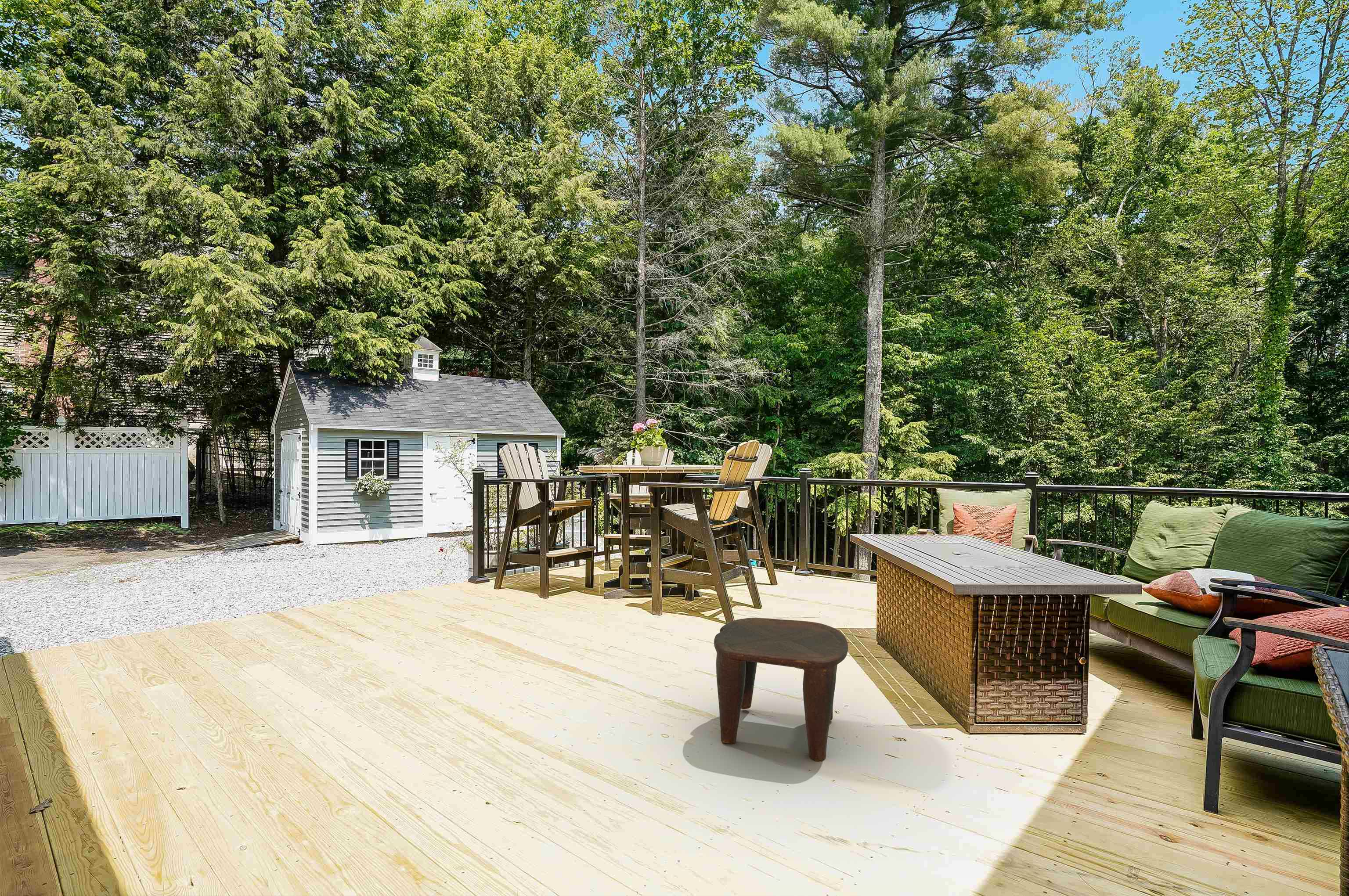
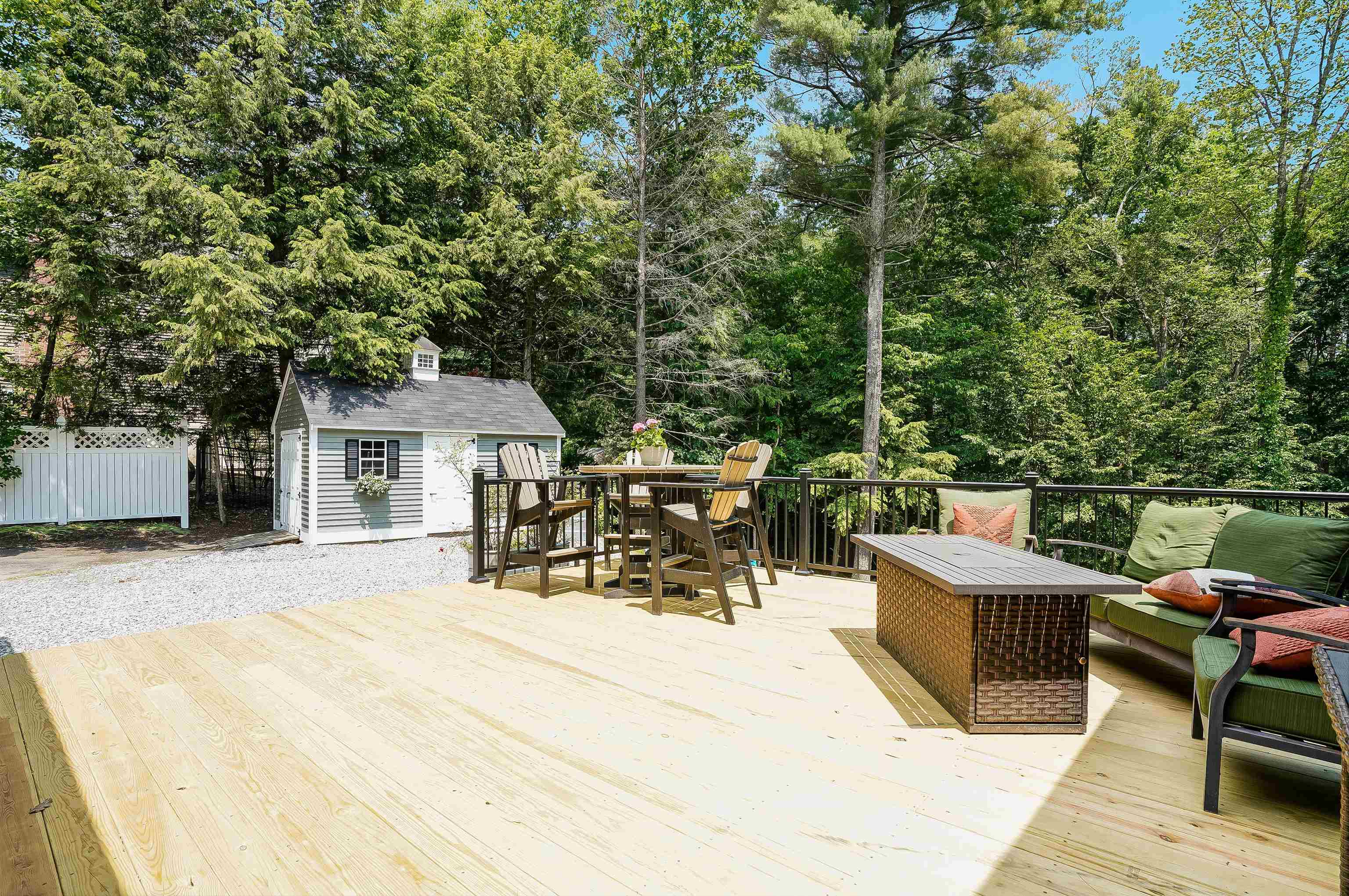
- stool [714,618,848,762]
